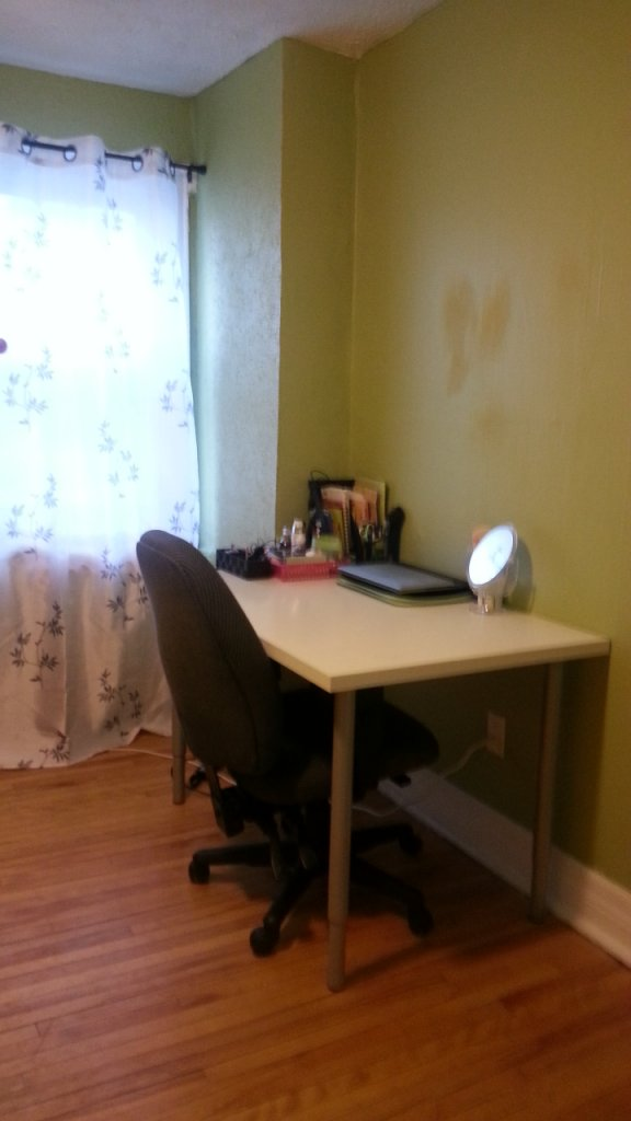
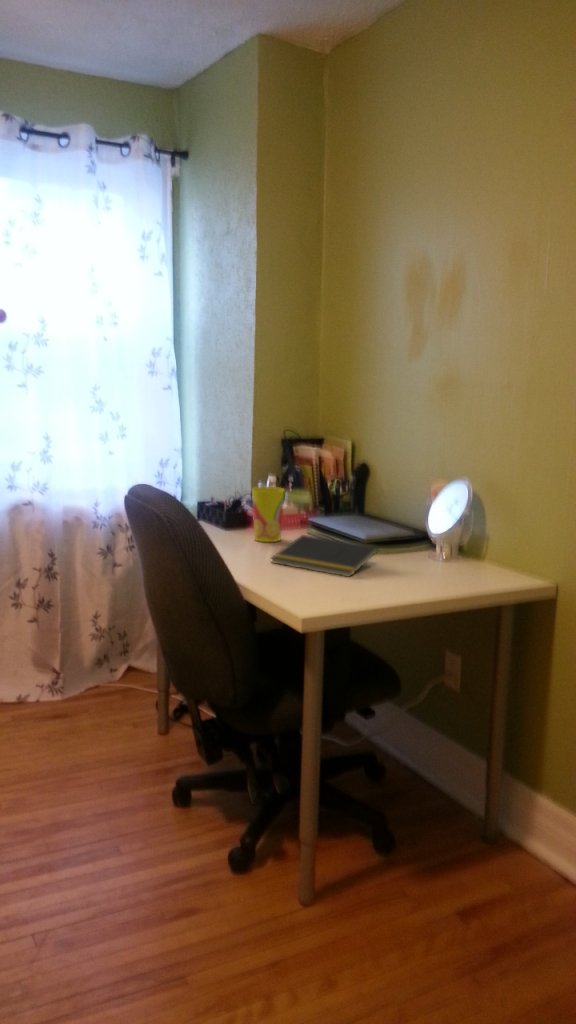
+ cup [251,486,286,543]
+ notepad [270,534,380,578]
